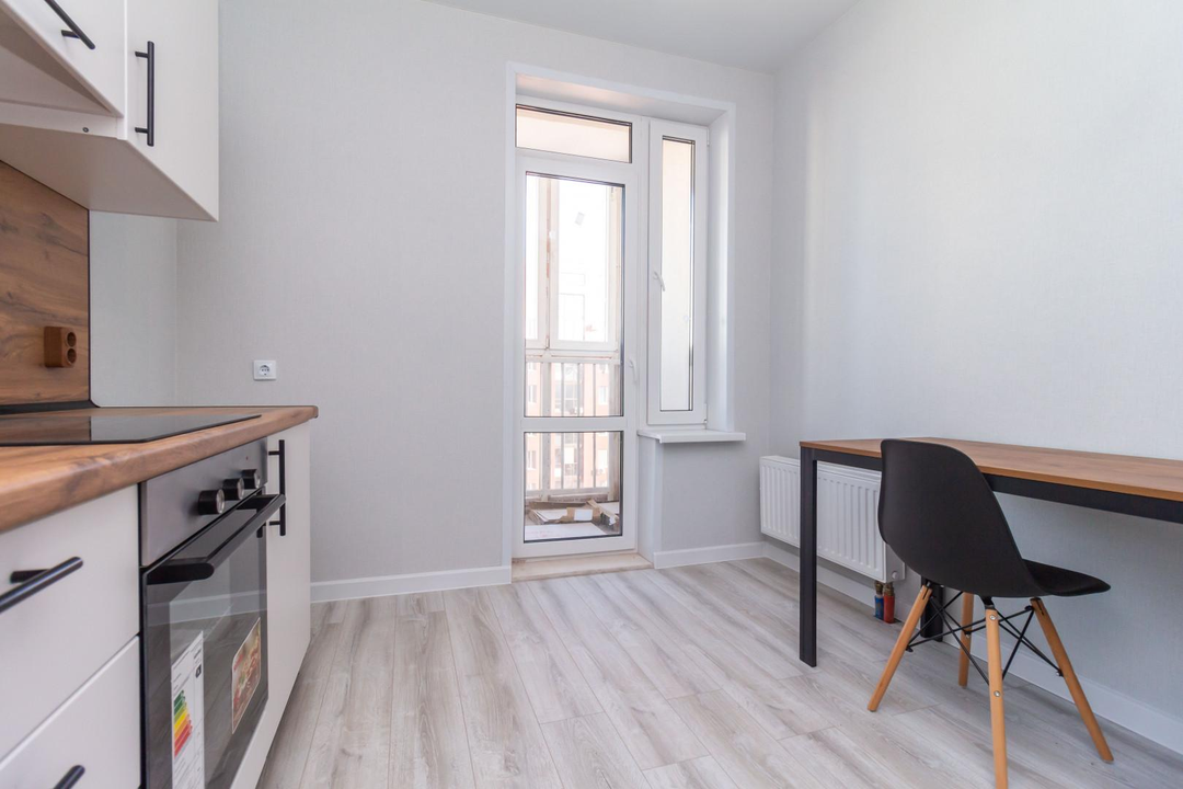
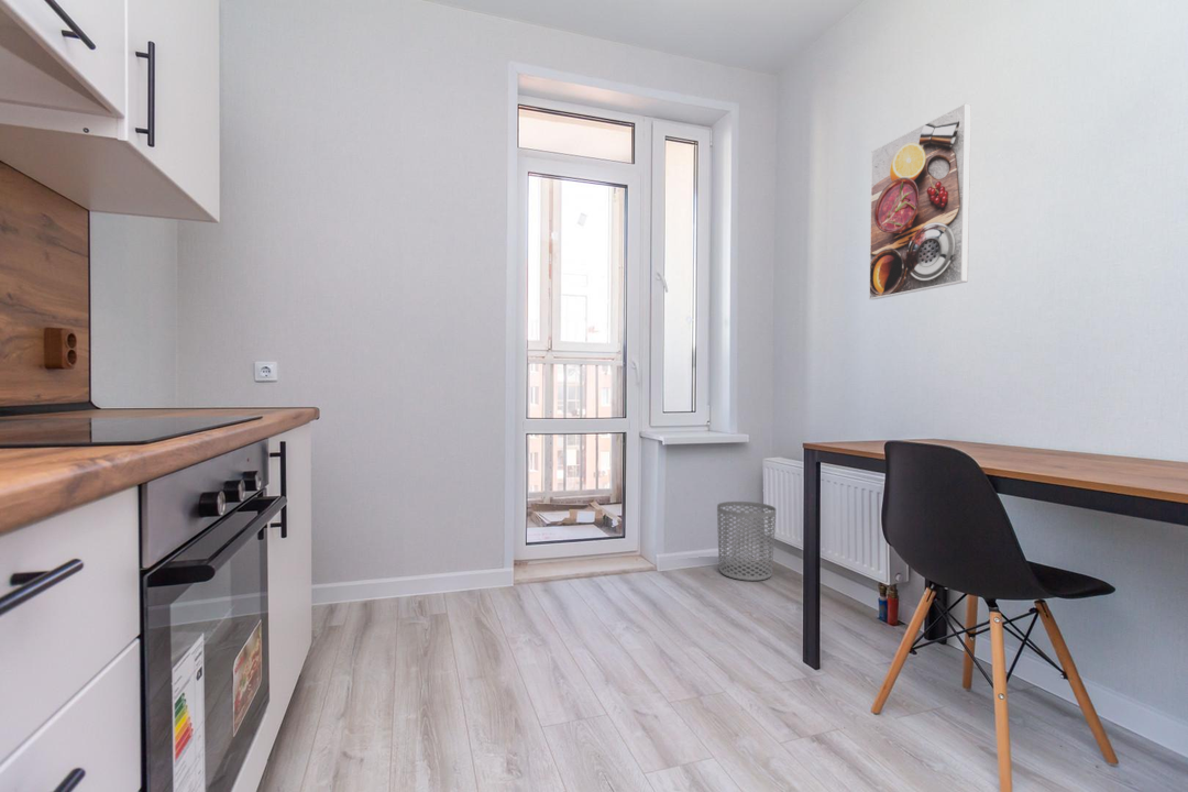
+ waste bin [716,501,777,582]
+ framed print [868,102,972,300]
